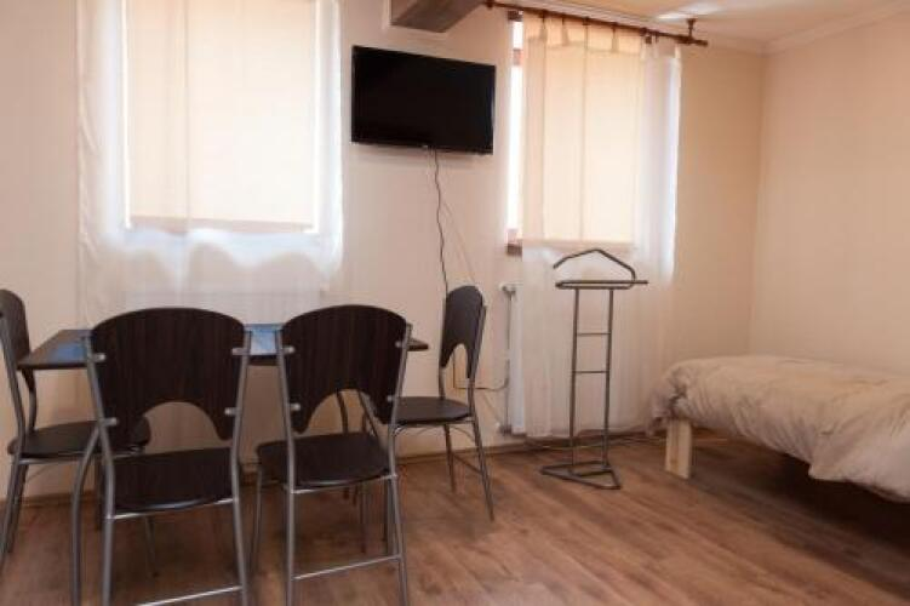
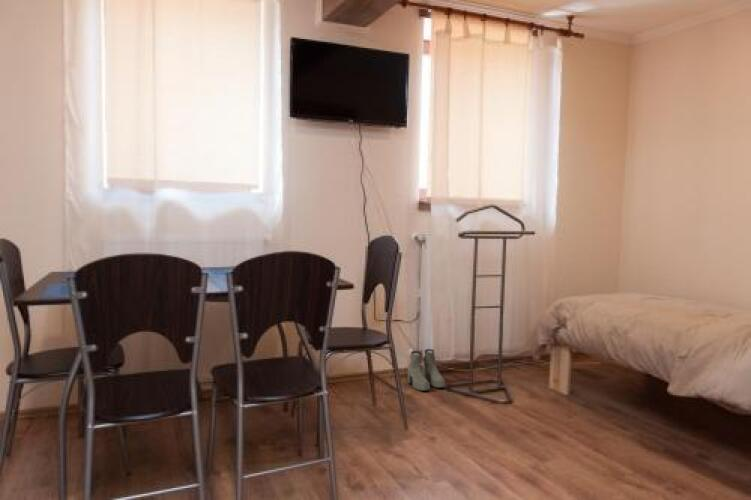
+ boots [407,348,446,392]
